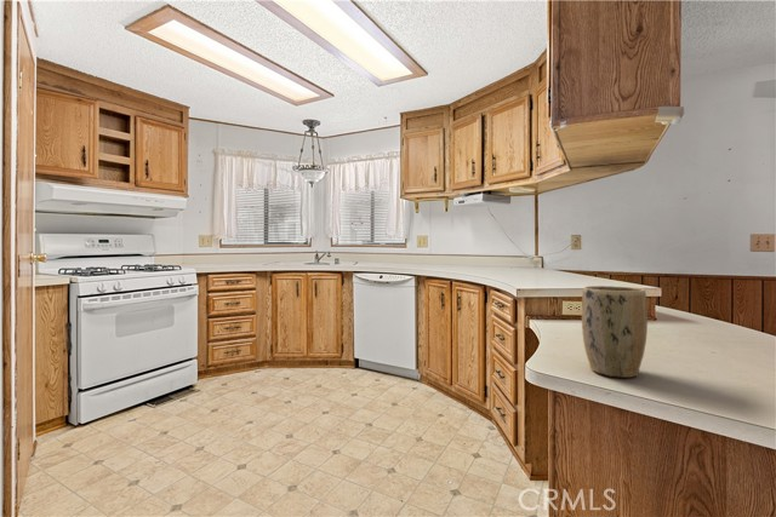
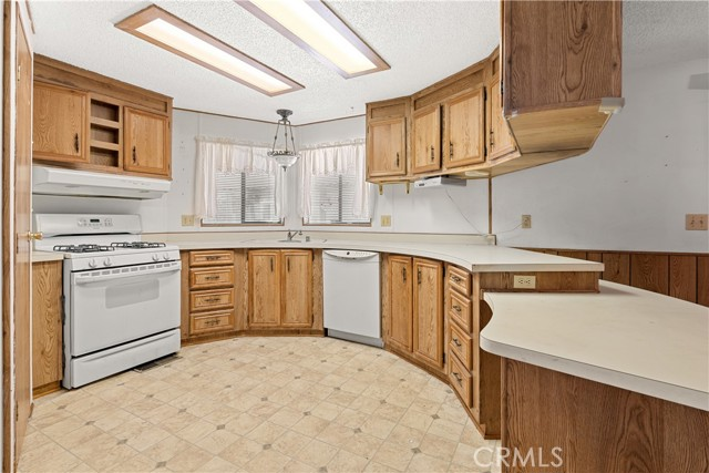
- plant pot [581,285,649,379]
